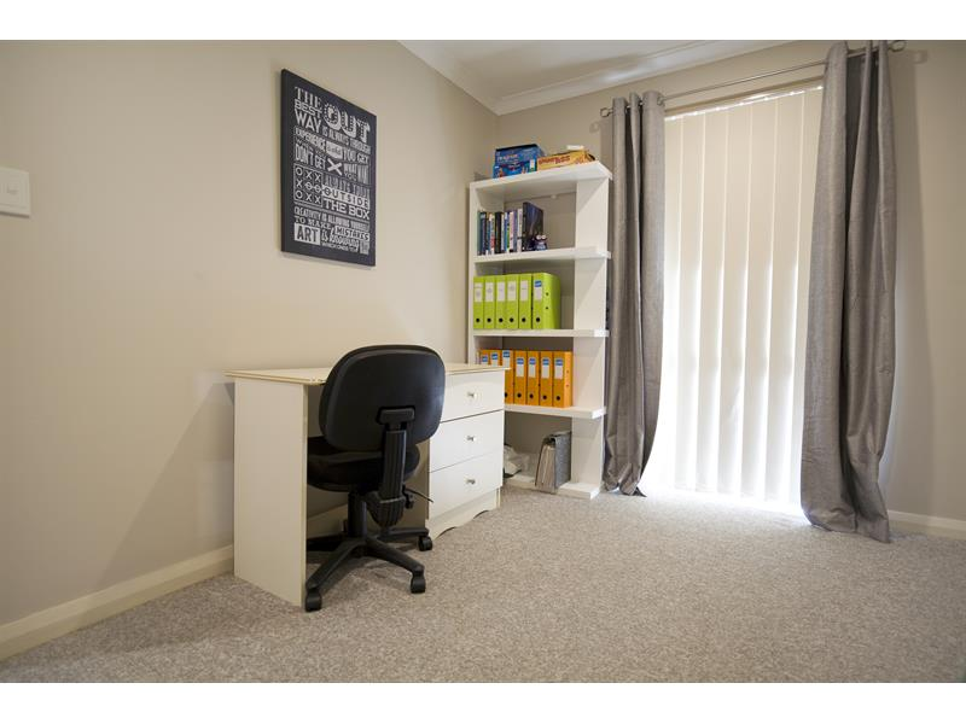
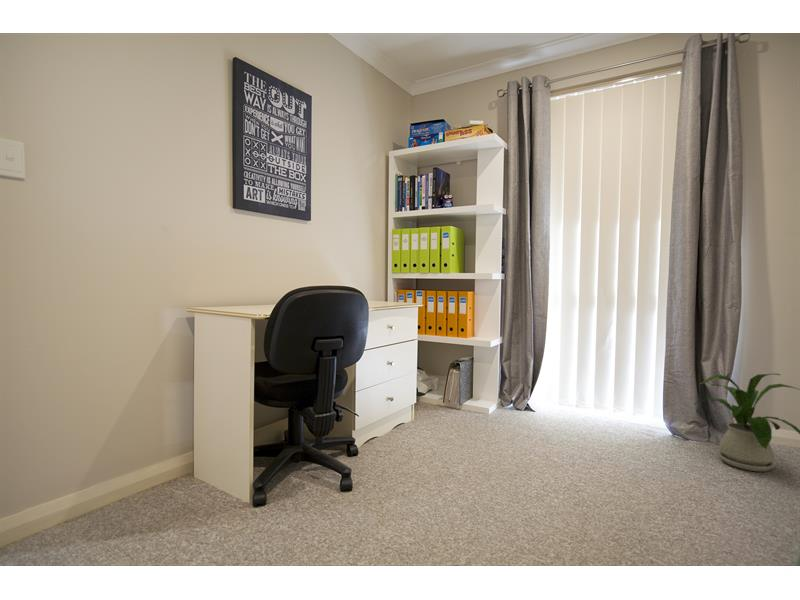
+ house plant [694,372,800,473]
